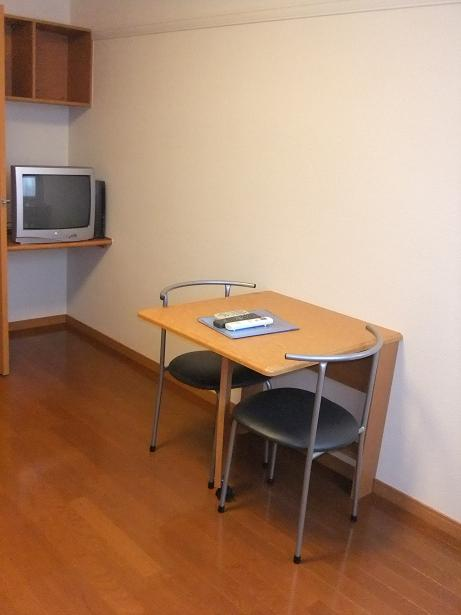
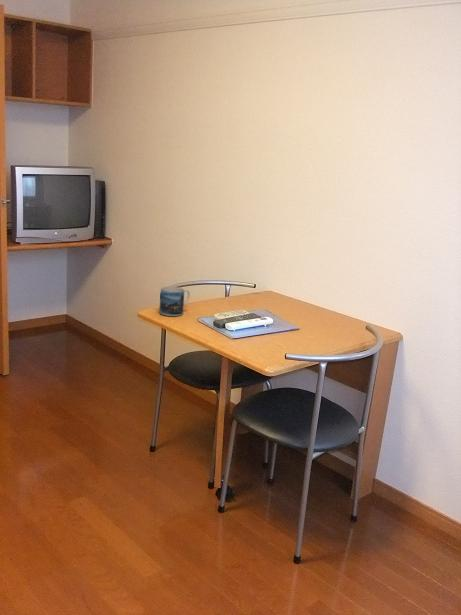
+ mug [158,286,191,317]
